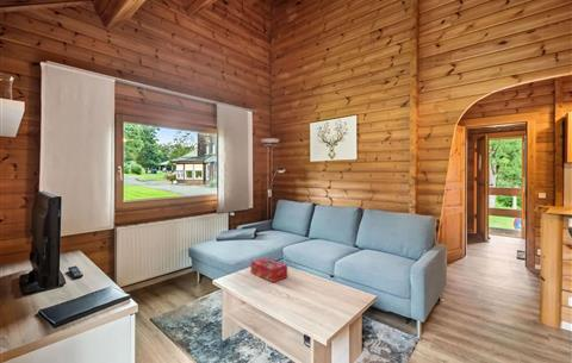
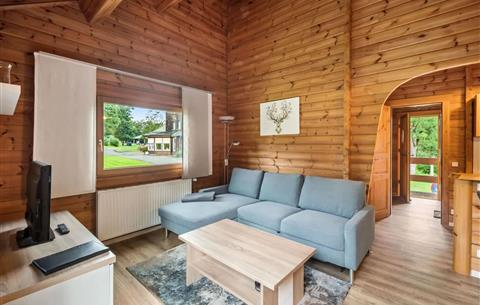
- tissue box [250,257,288,283]
